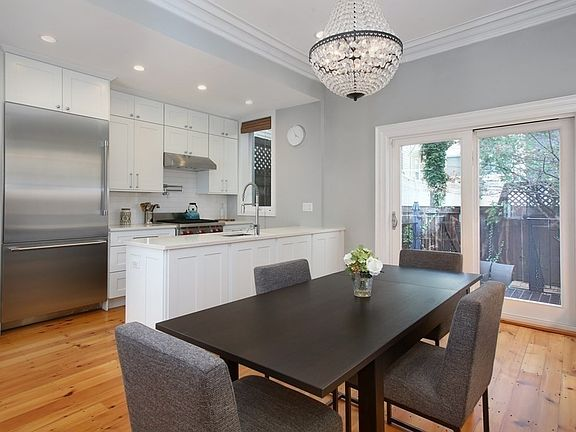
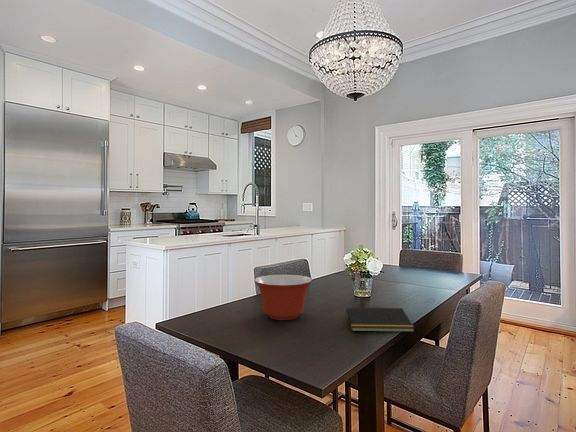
+ notepad [344,307,415,333]
+ mixing bowl [254,274,313,321]
